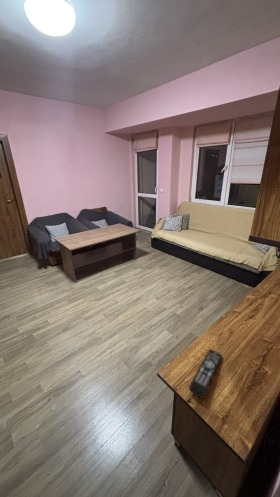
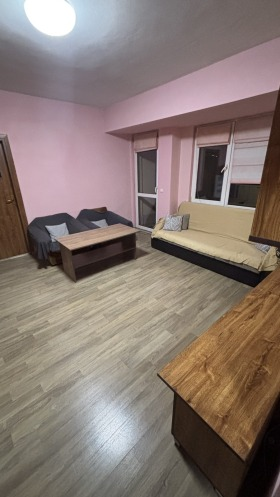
- remote control [188,348,223,399]
